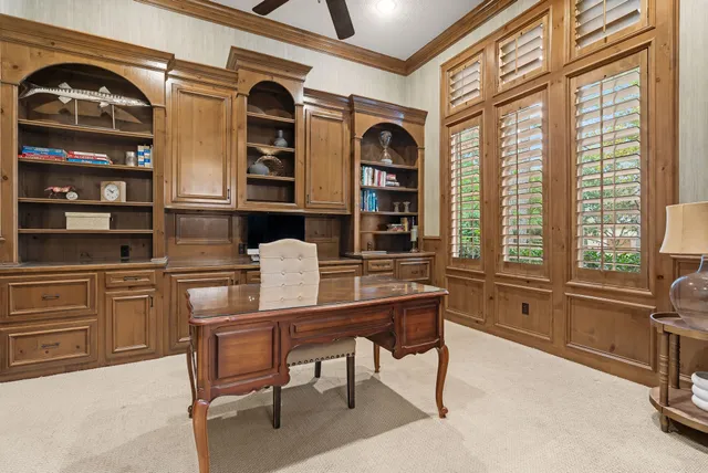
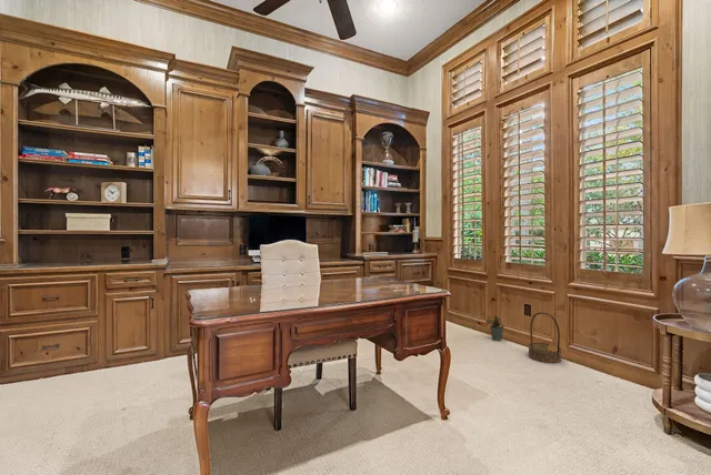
+ potted plant [485,315,505,342]
+ basket [528,311,562,364]
